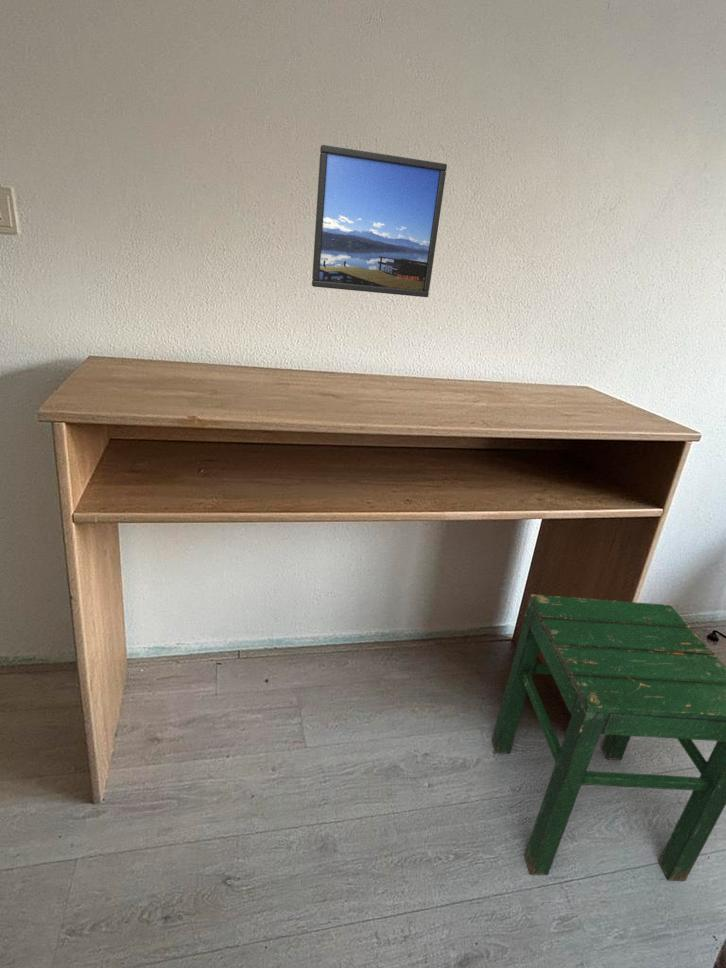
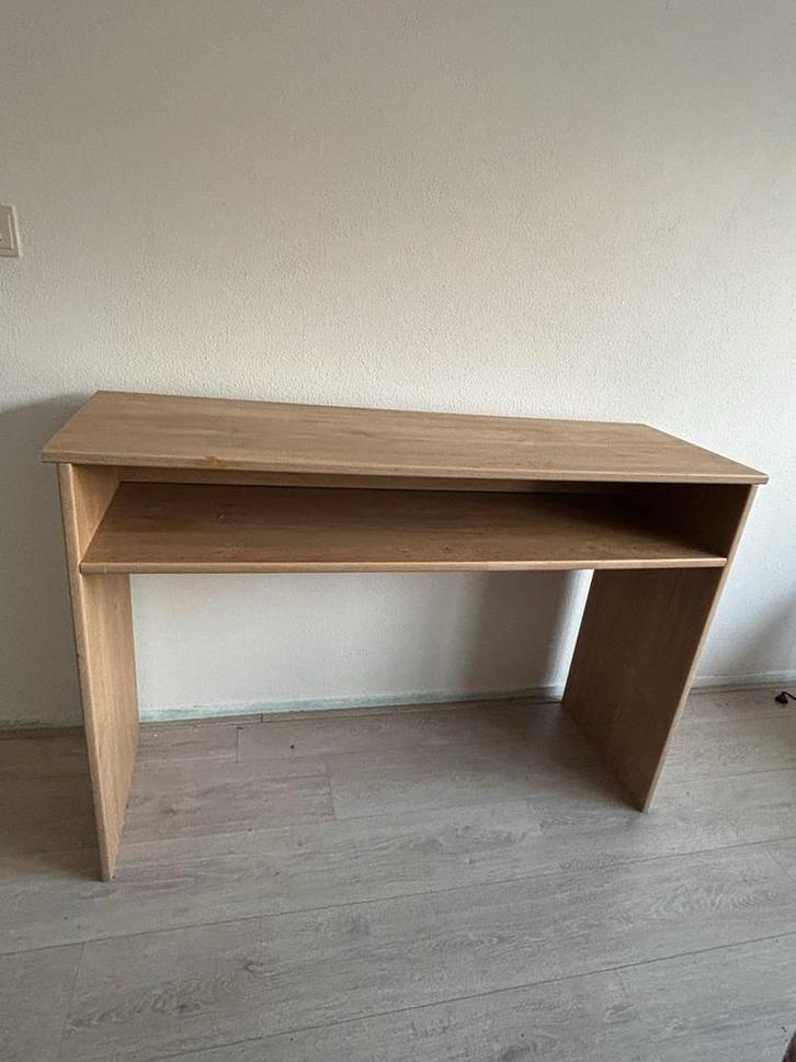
- stool [491,593,726,882]
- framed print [311,144,448,298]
